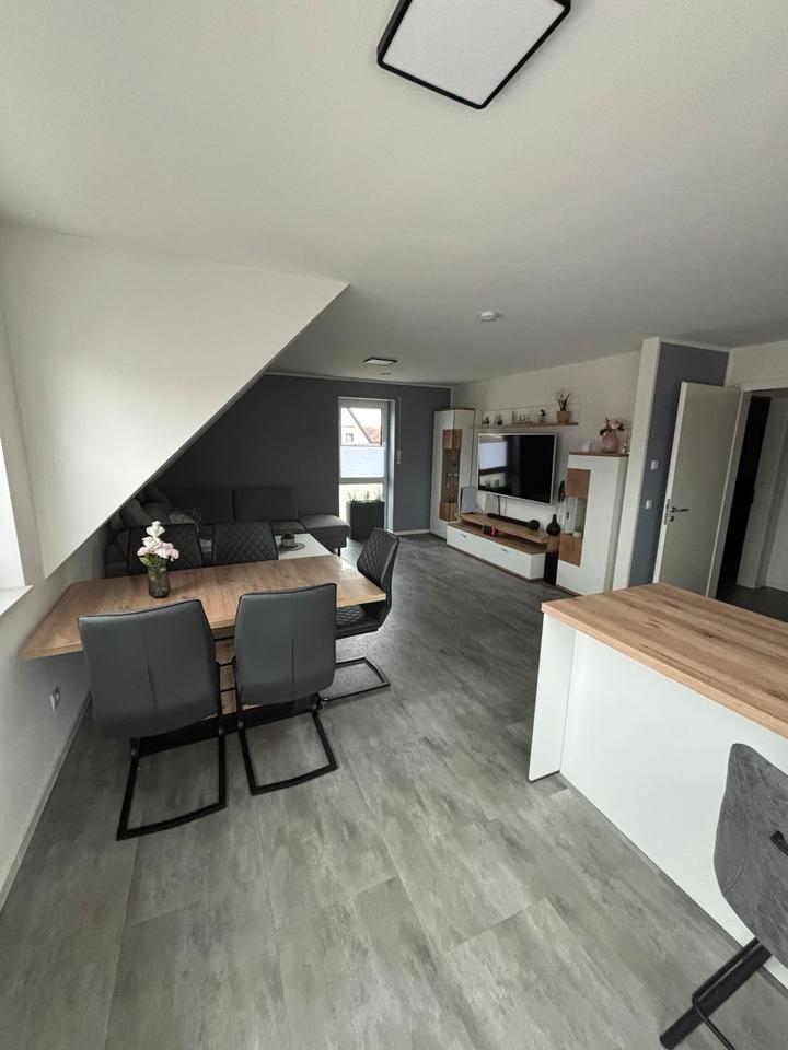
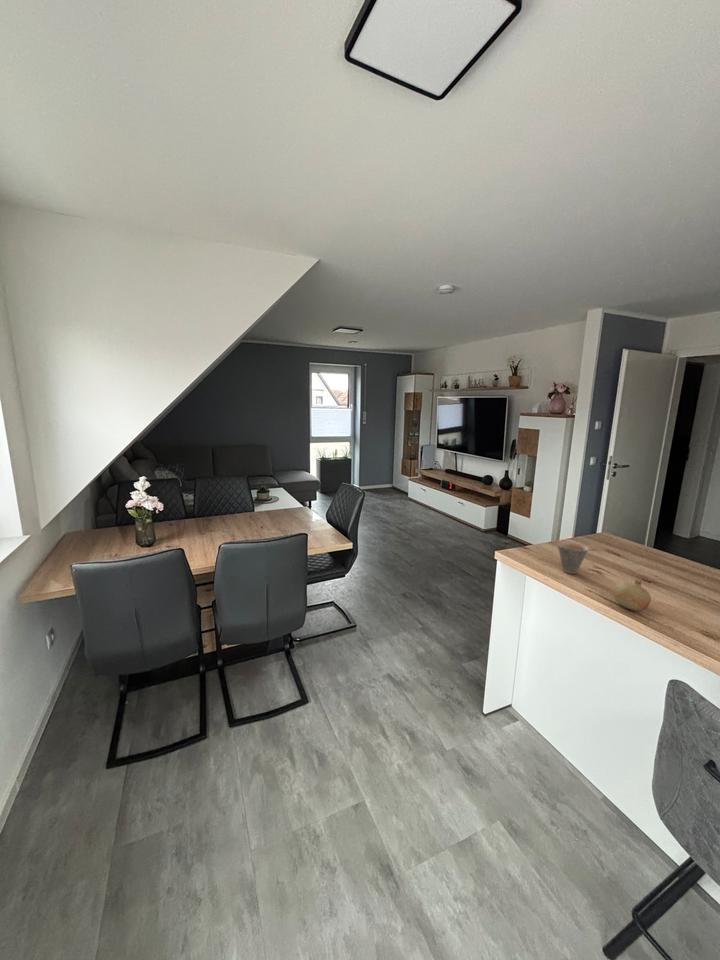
+ fruit [613,579,652,612]
+ cup [557,541,589,575]
